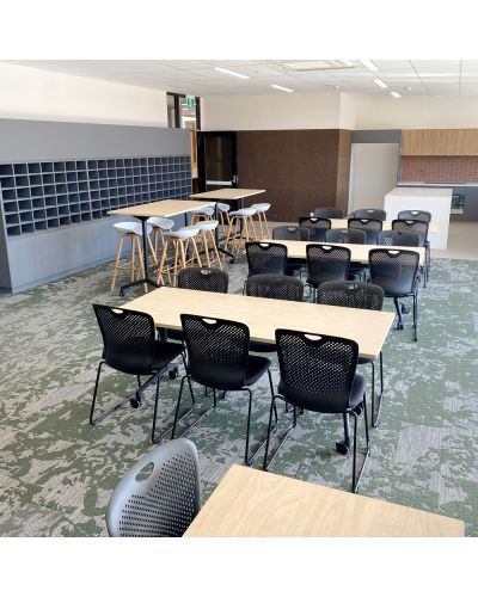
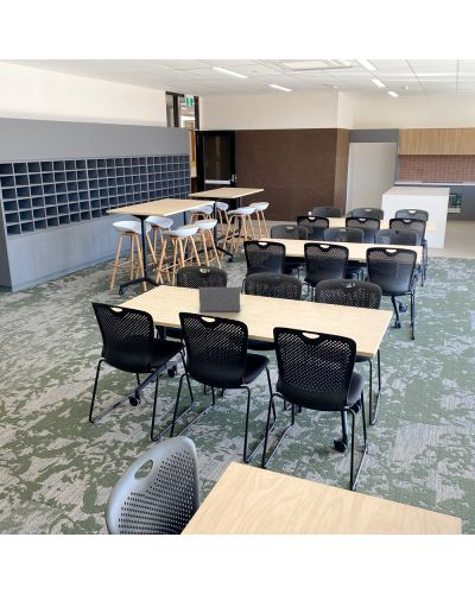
+ laptop computer [197,286,241,312]
